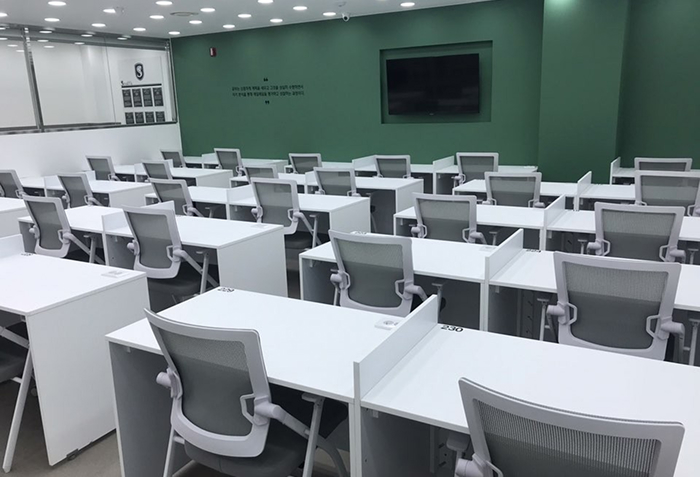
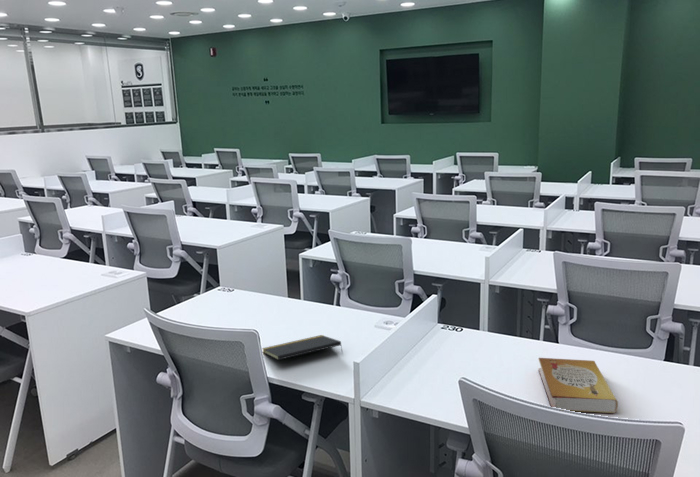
+ book [538,357,619,414]
+ notepad [261,334,344,361]
